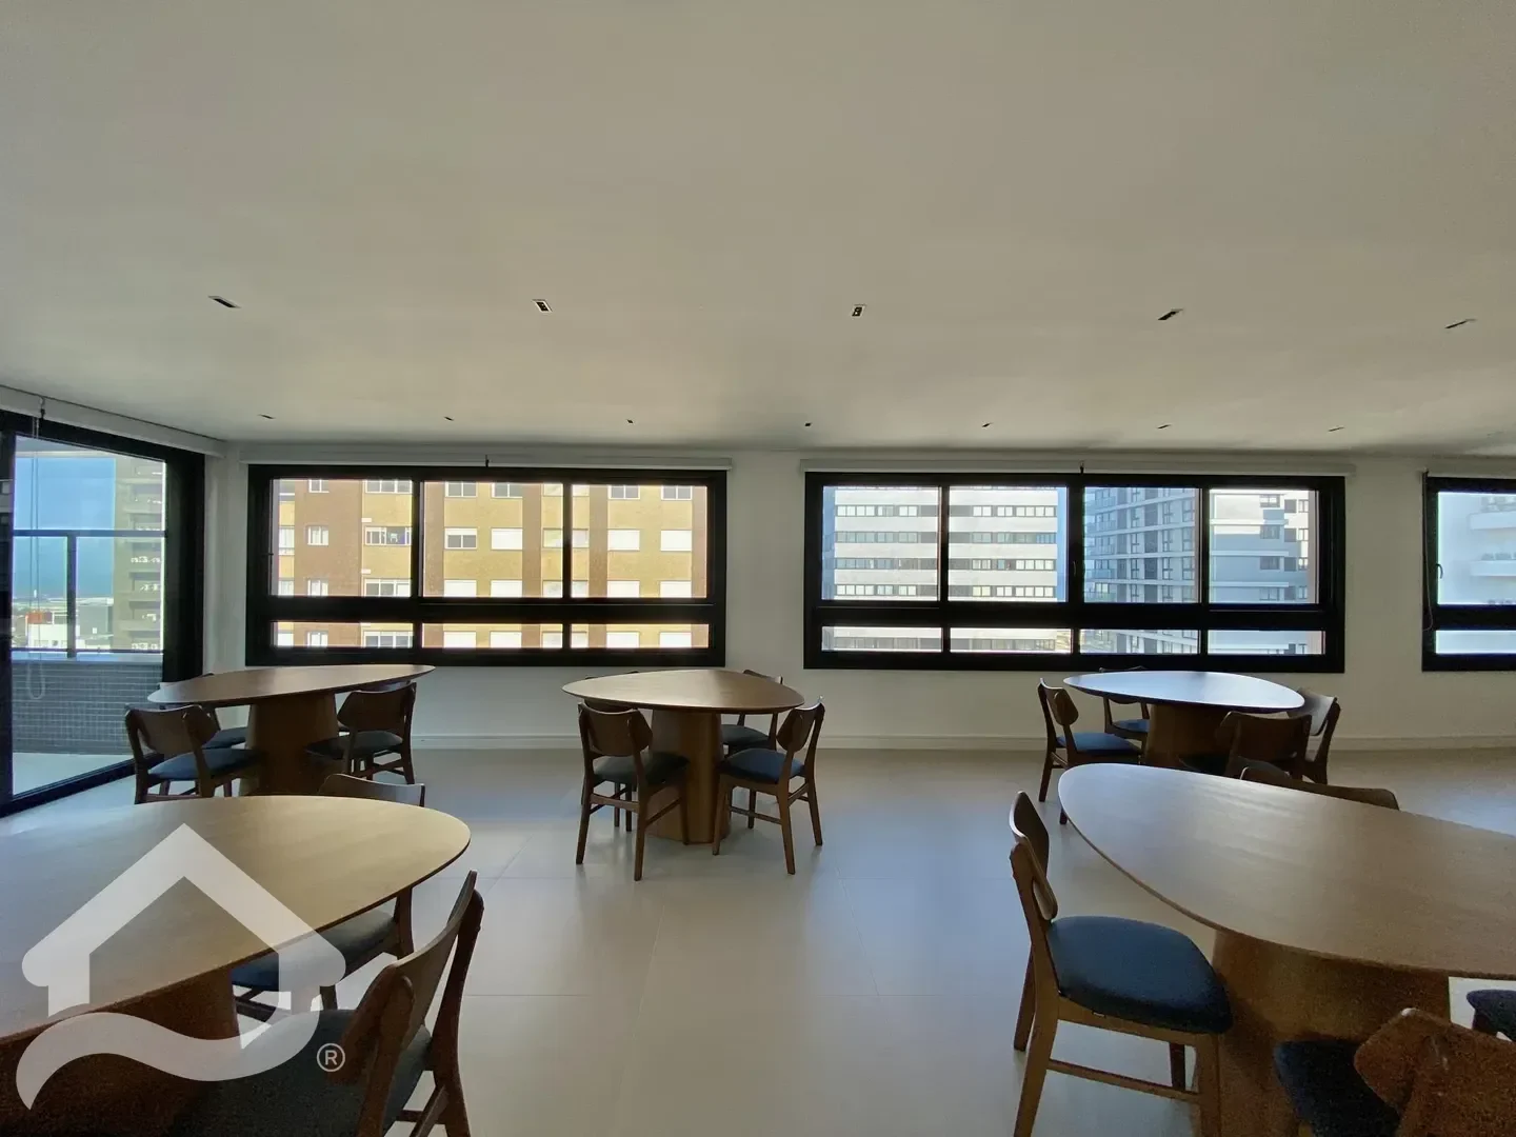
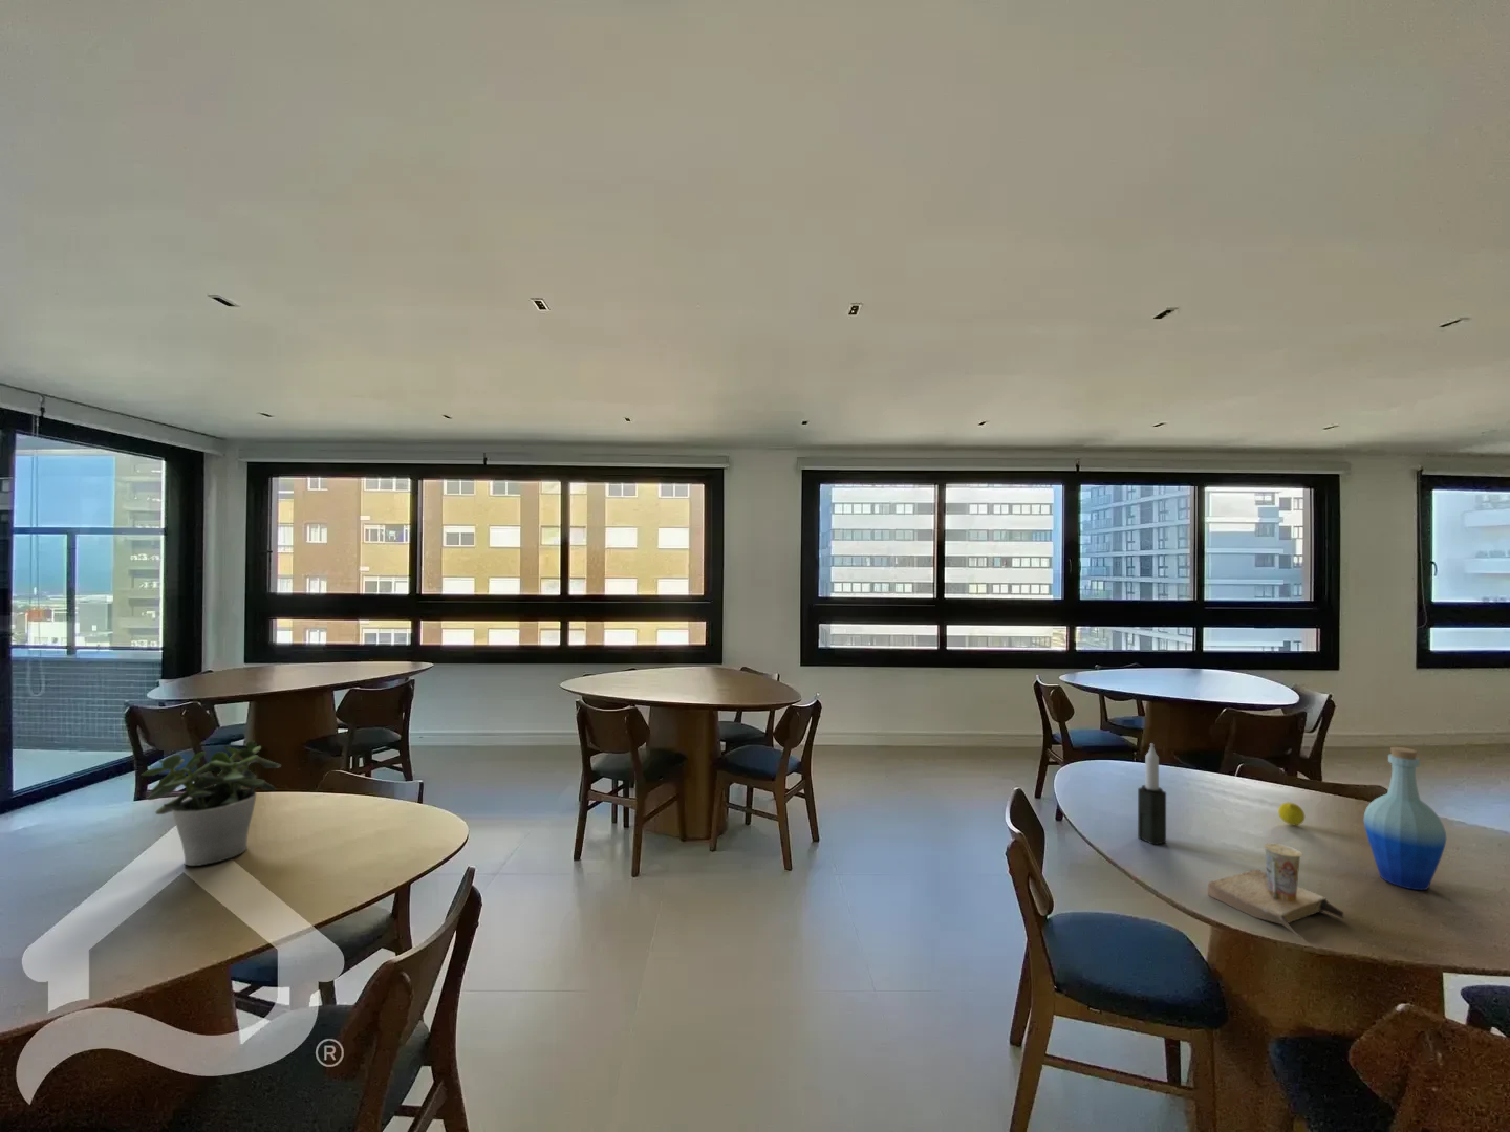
+ cup [1207,842,1345,942]
+ candle [1137,742,1168,845]
+ potted plant [140,740,282,867]
+ bottle [1364,747,1447,891]
+ fruit [1277,801,1305,826]
